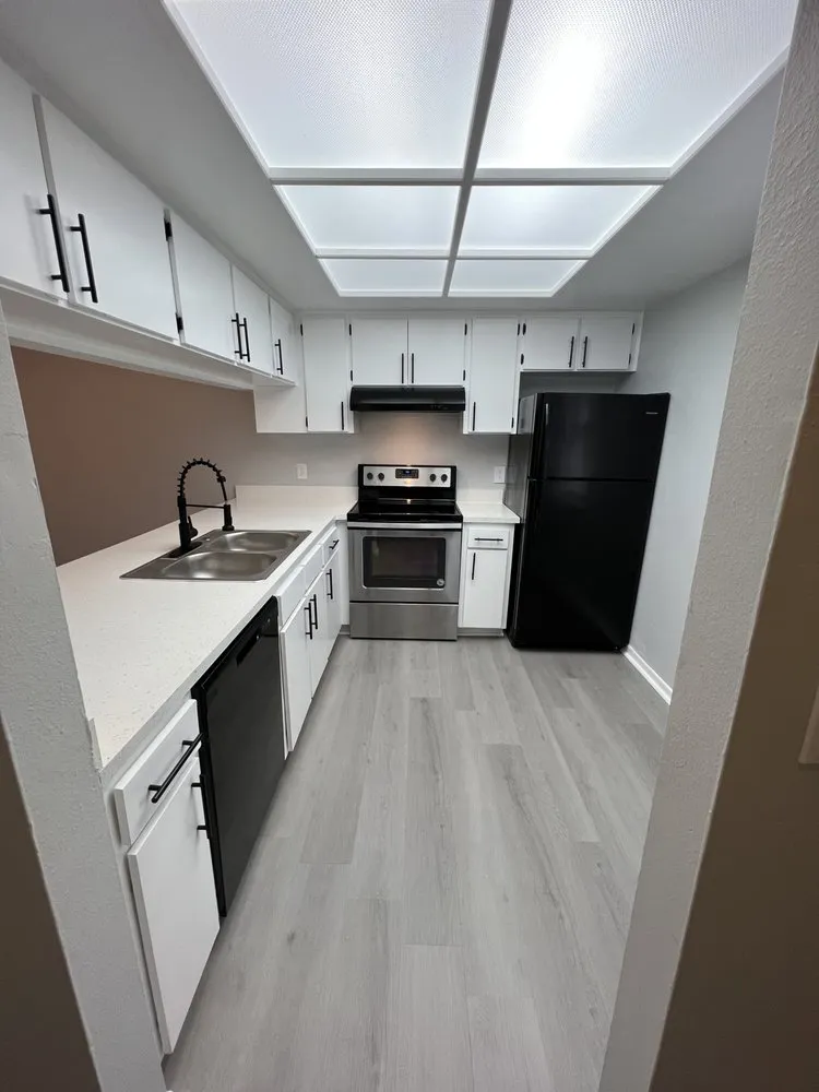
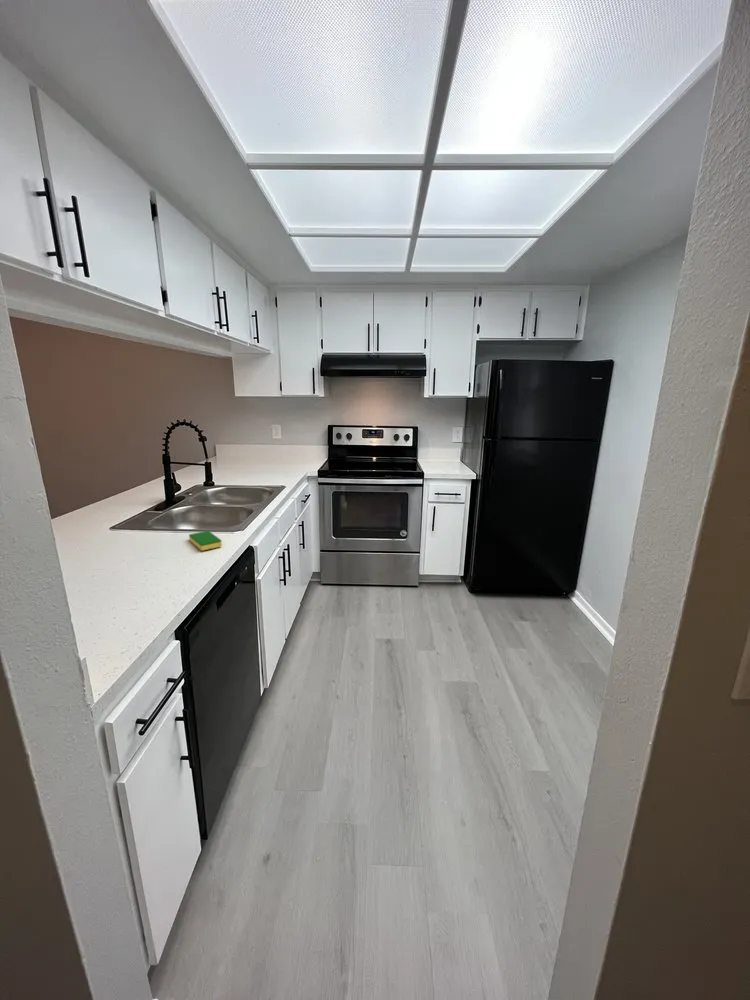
+ dish sponge [188,530,223,552]
